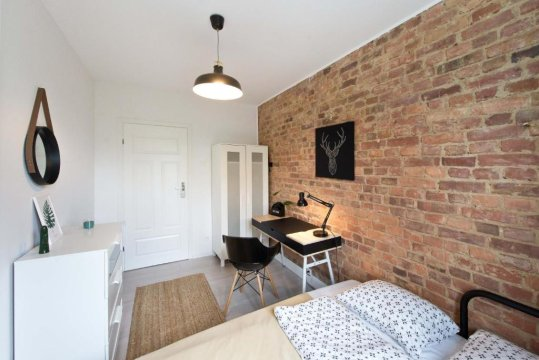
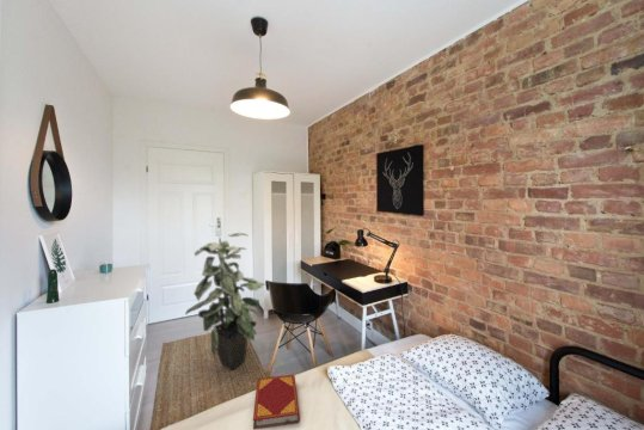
+ indoor plant [184,232,266,371]
+ hardback book [252,374,301,430]
